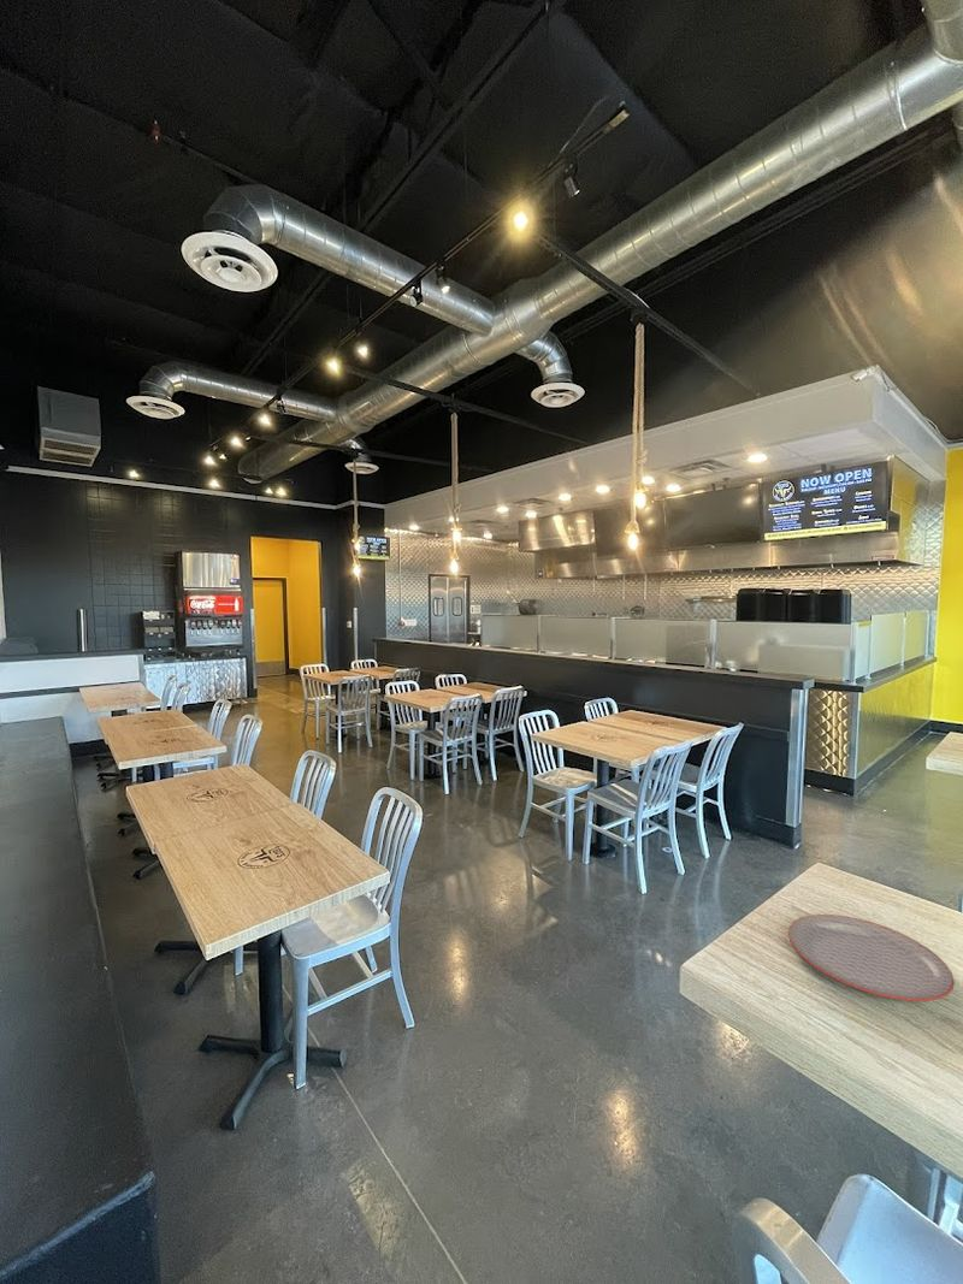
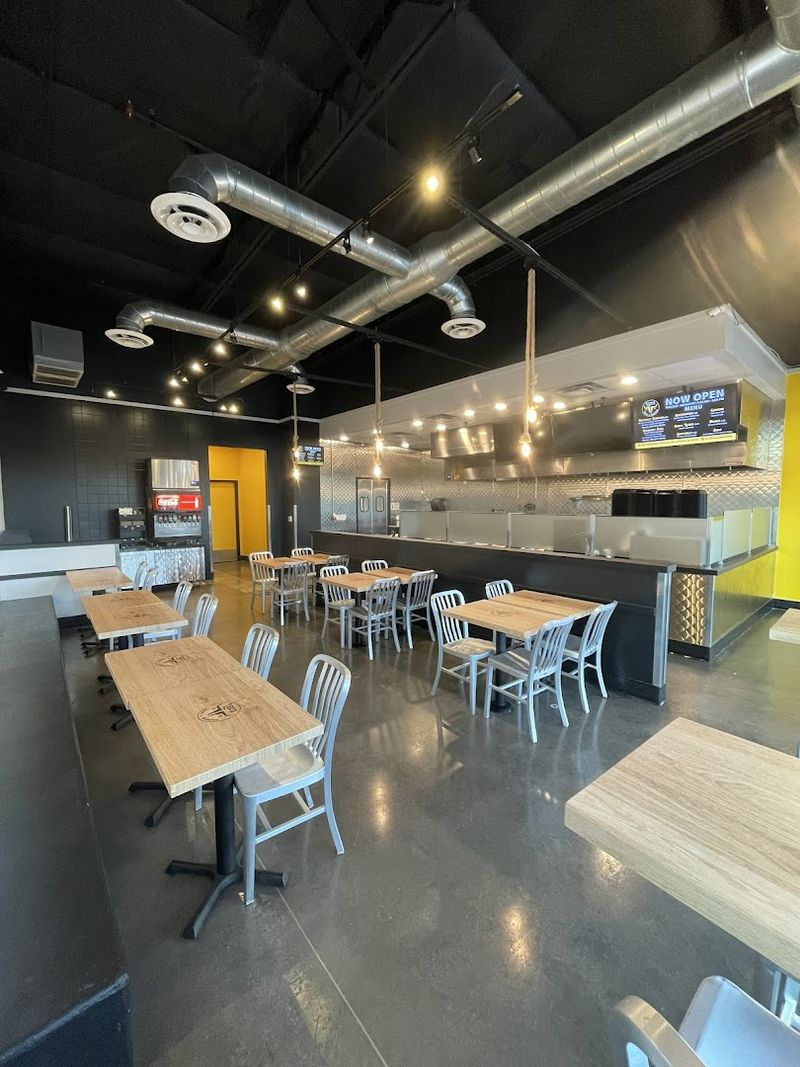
- plate [787,913,956,1002]
